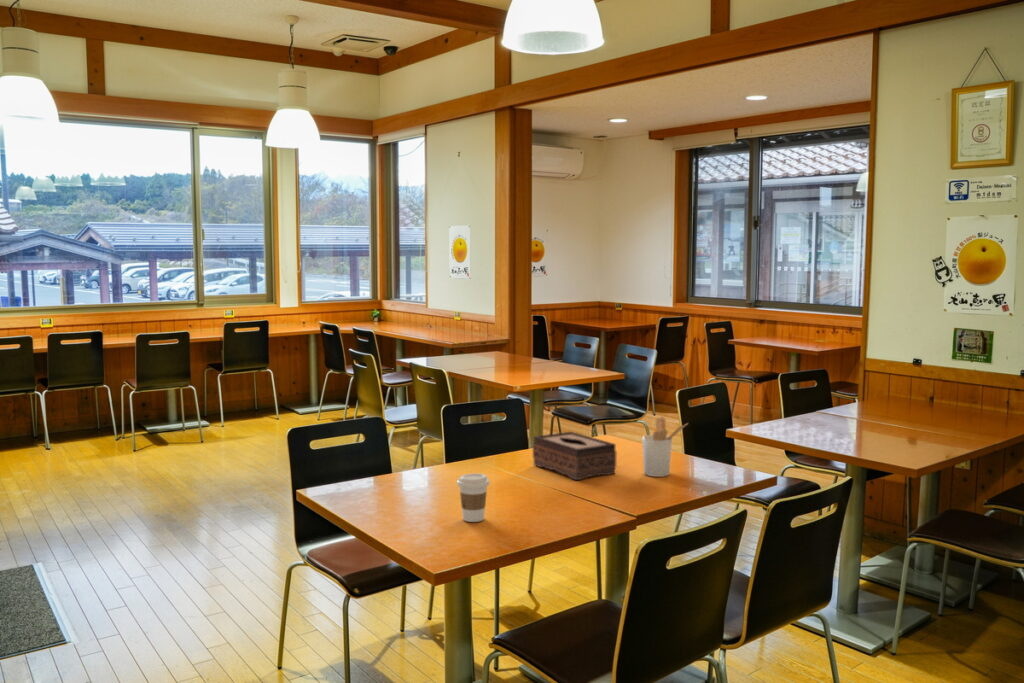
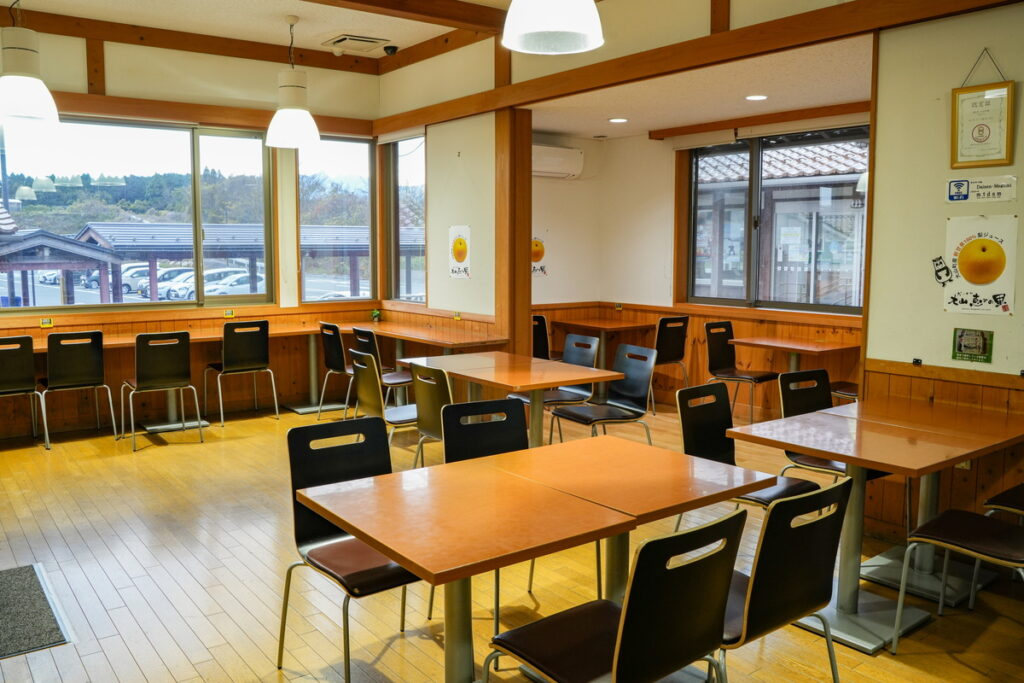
- coffee cup [456,472,490,523]
- tissue box [532,431,617,481]
- utensil holder [641,416,689,478]
